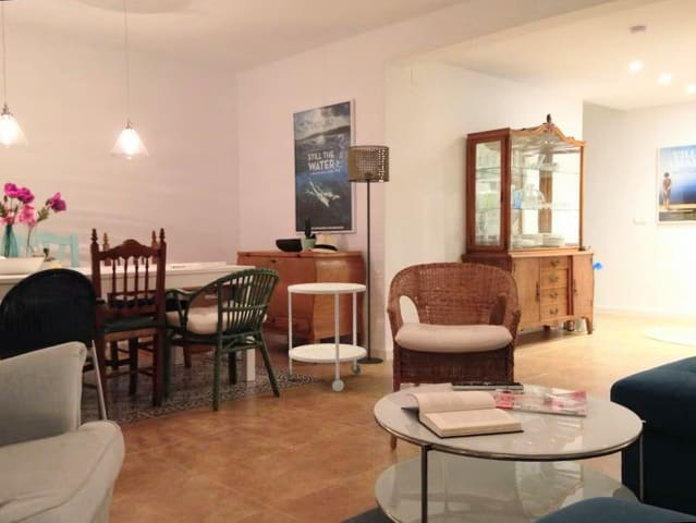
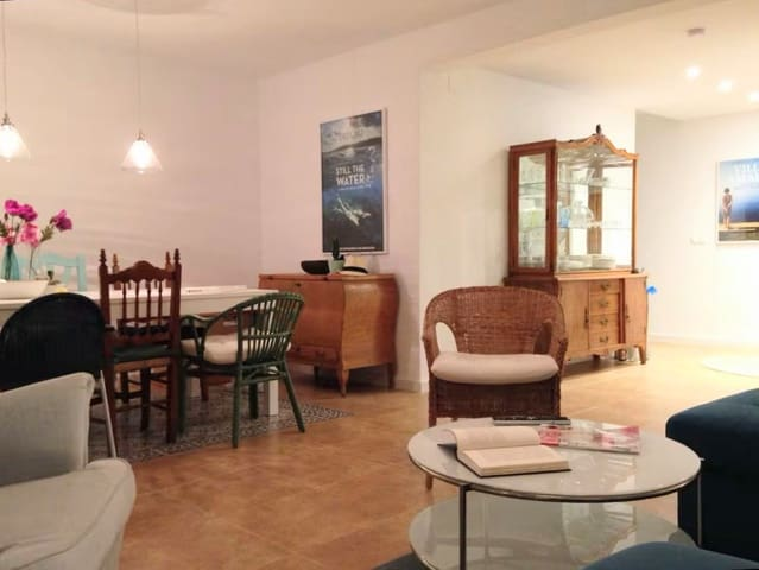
- floor lamp [346,144,390,365]
- side table [286,282,367,392]
